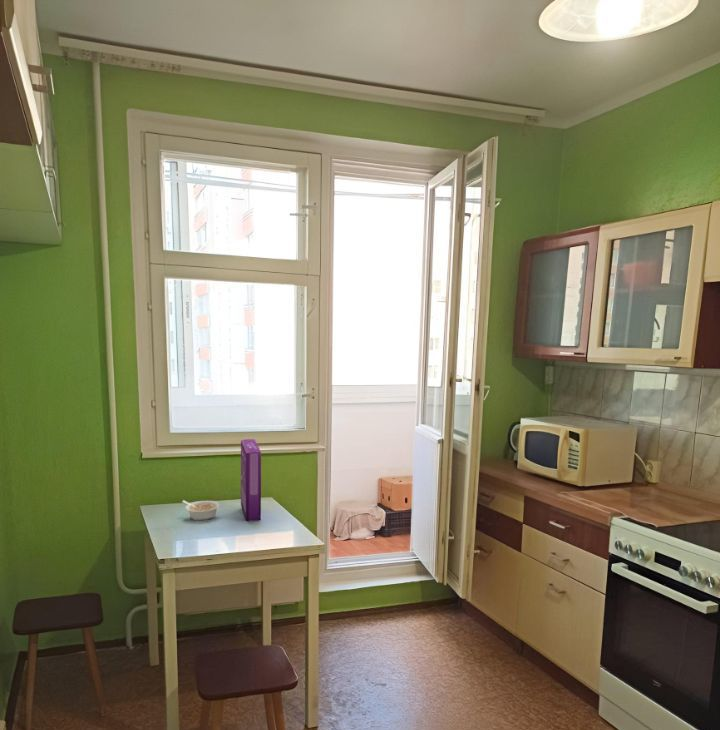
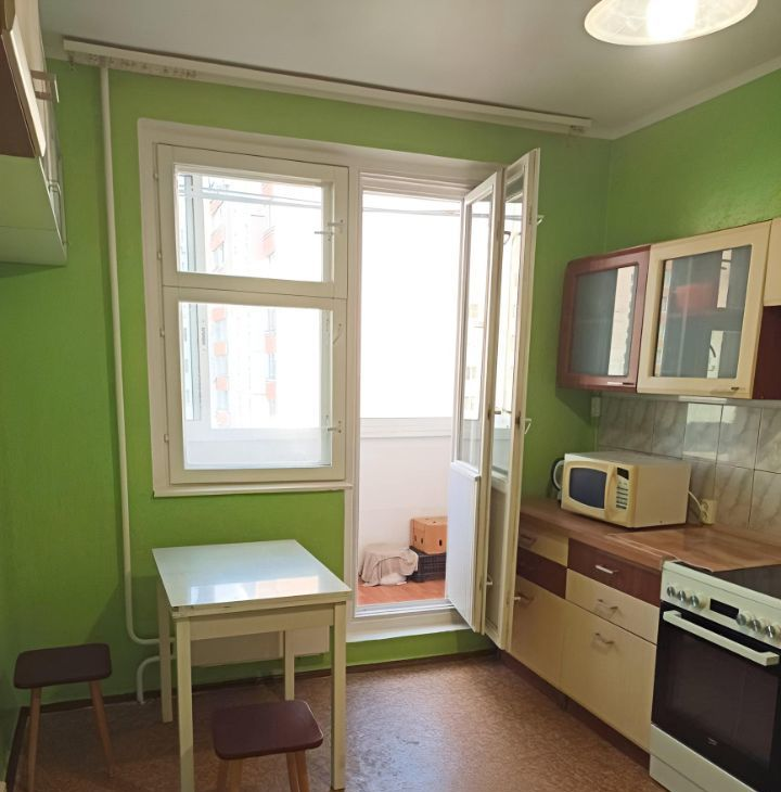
- legume [181,499,221,522]
- cereal box [240,438,262,522]
